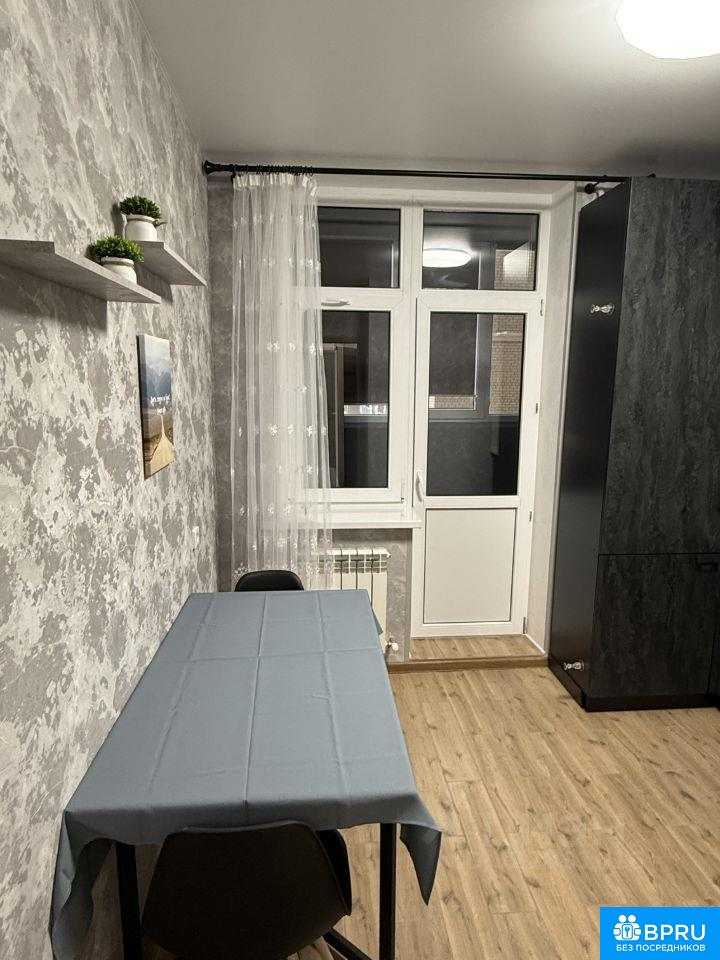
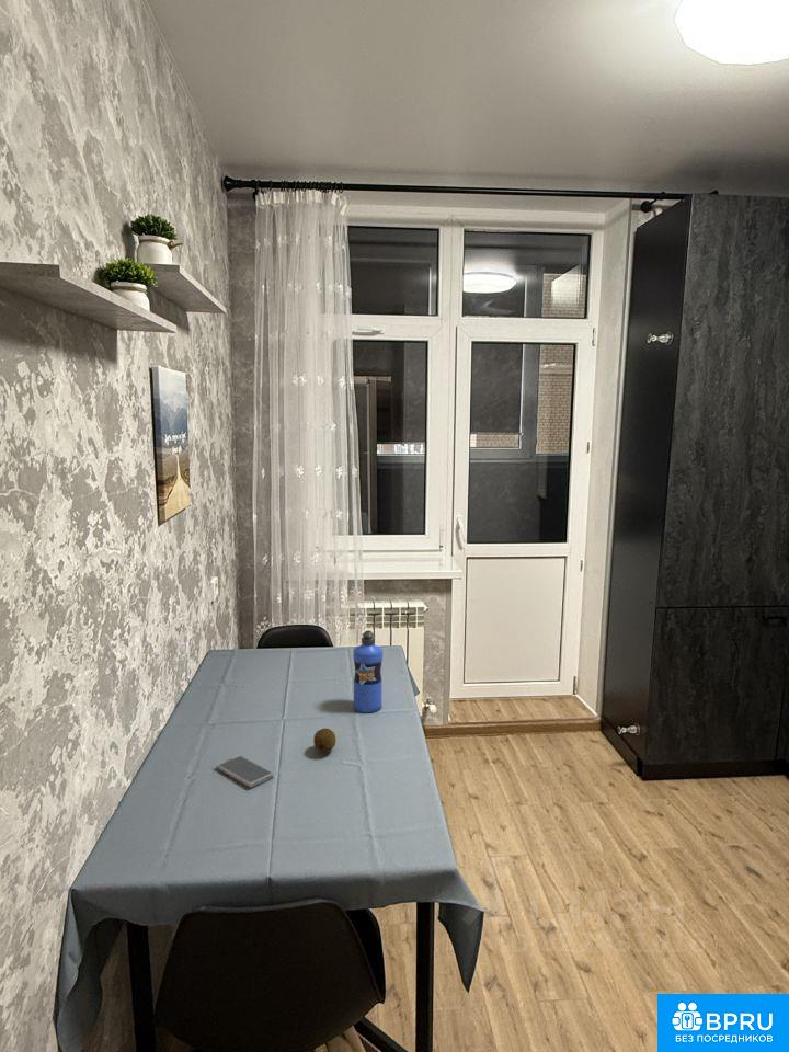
+ smartphone [216,754,275,789]
+ water bottle [352,630,384,713]
+ fruit [312,728,336,754]
